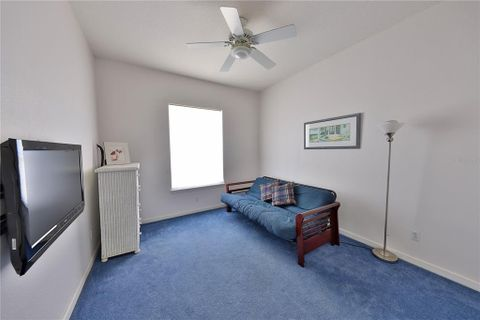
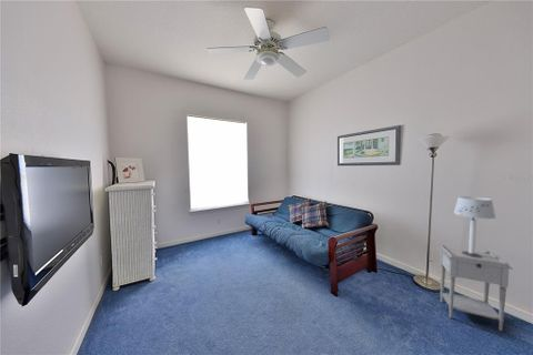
+ nightstand [438,244,514,332]
+ table lamp [453,195,496,257]
